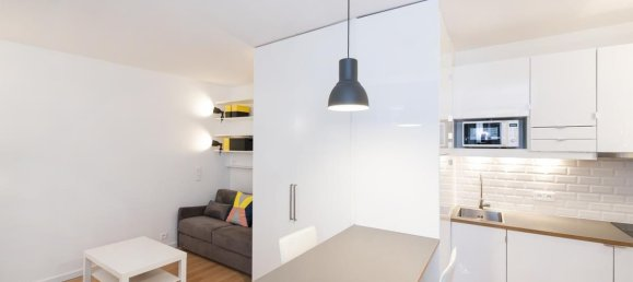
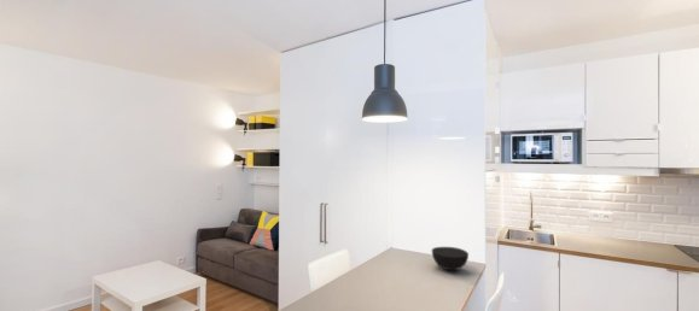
+ bowl [431,246,470,271]
